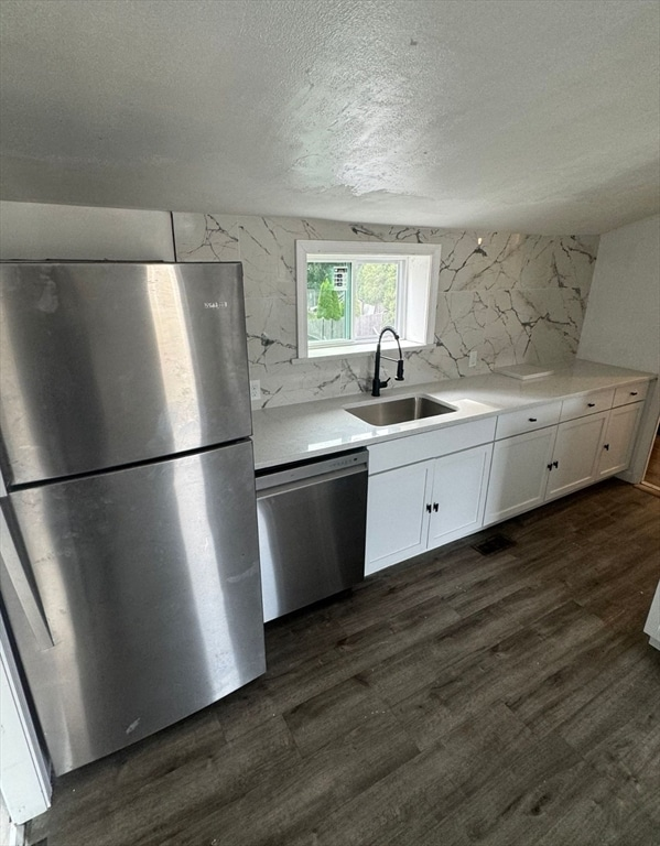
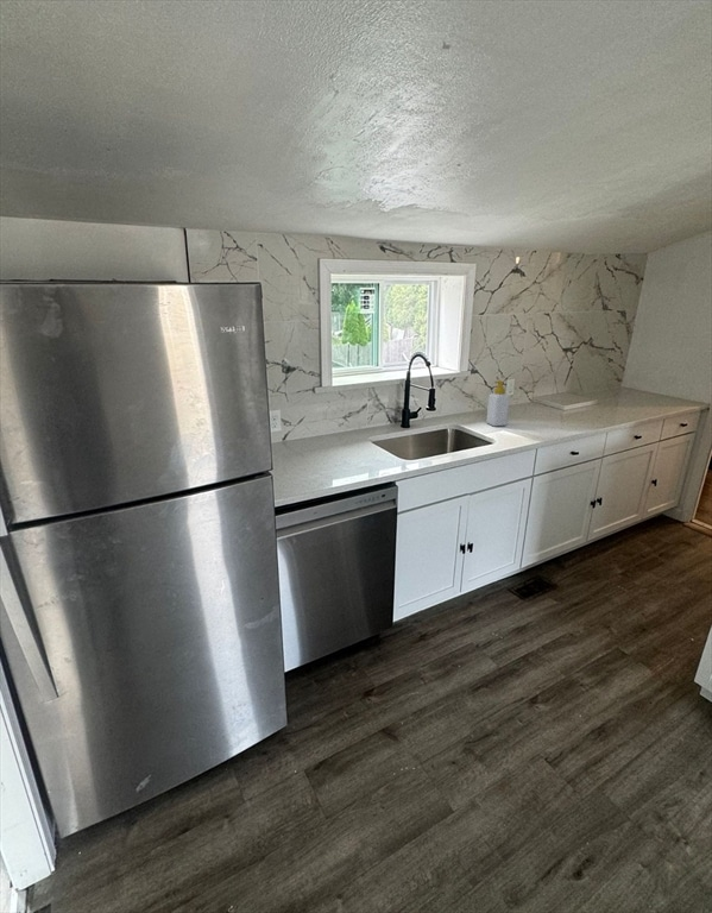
+ soap bottle [485,380,511,427]
